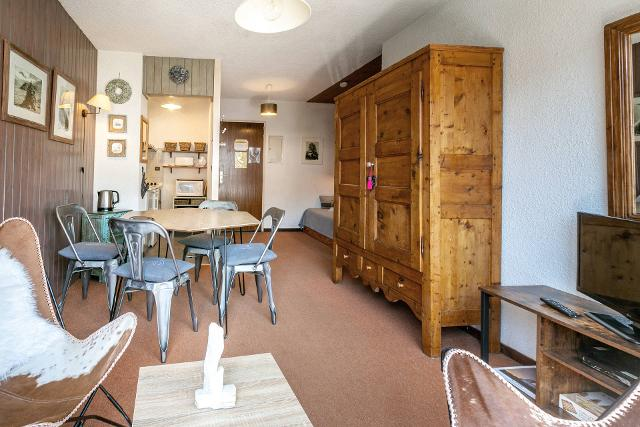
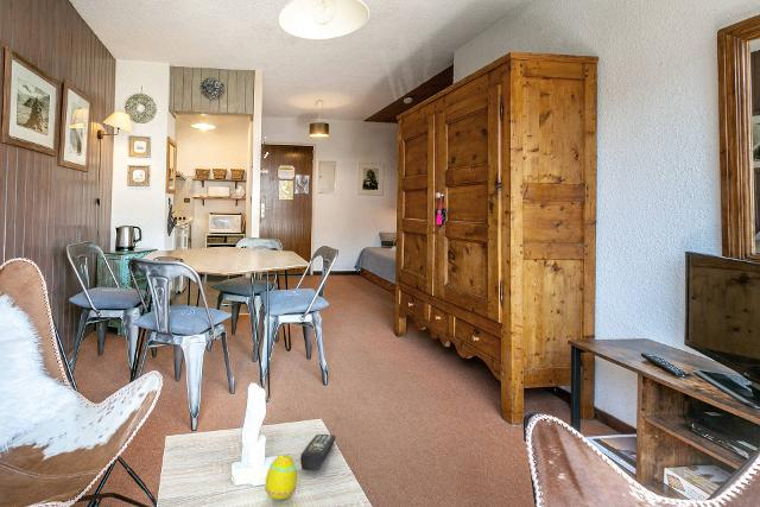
+ egg [264,454,298,501]
+ remote control [299,433,337,471]
